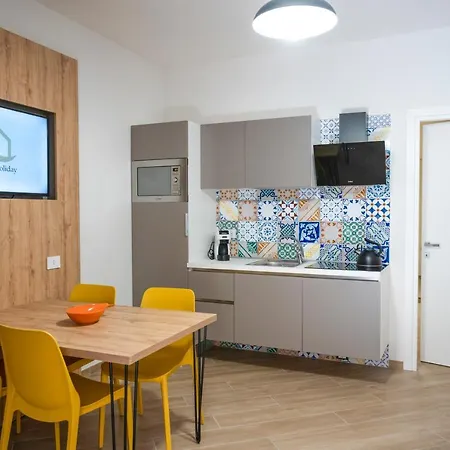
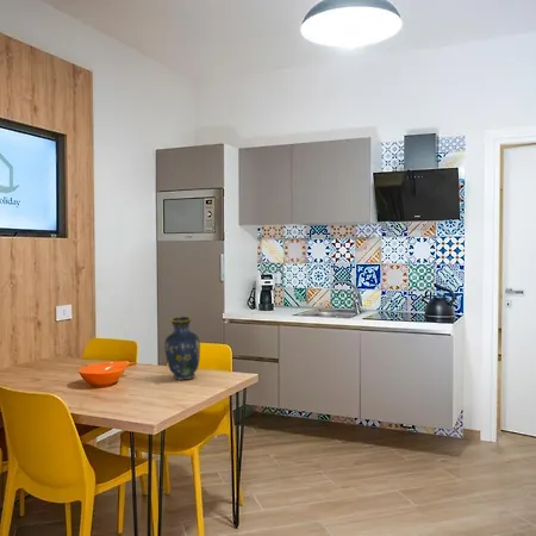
+ vase [163,316,201,381]
